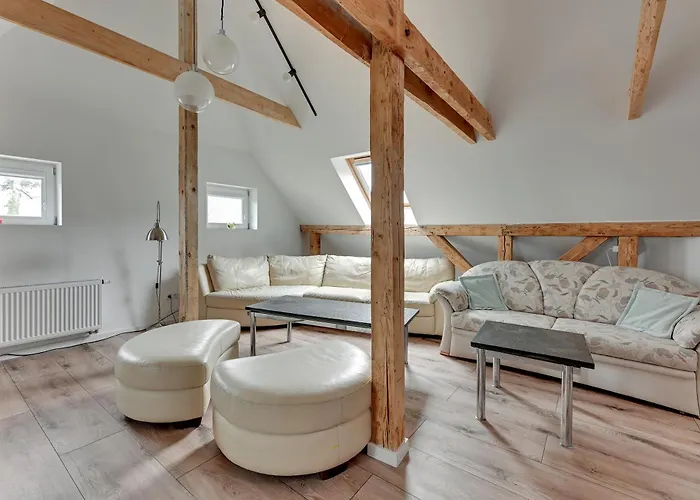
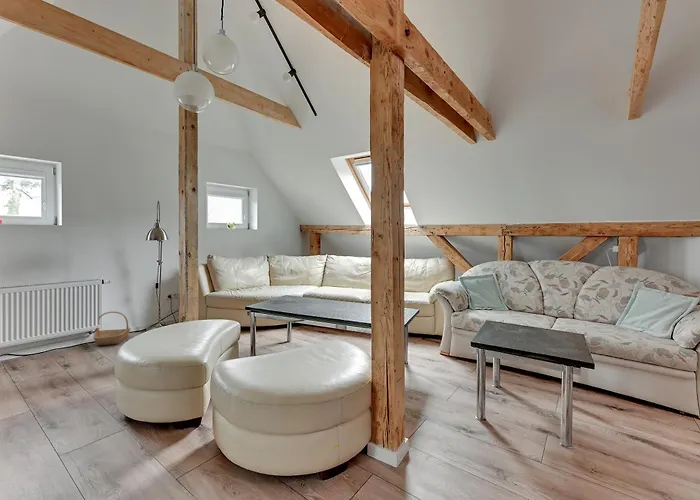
+ basket [92,310,131,346]
